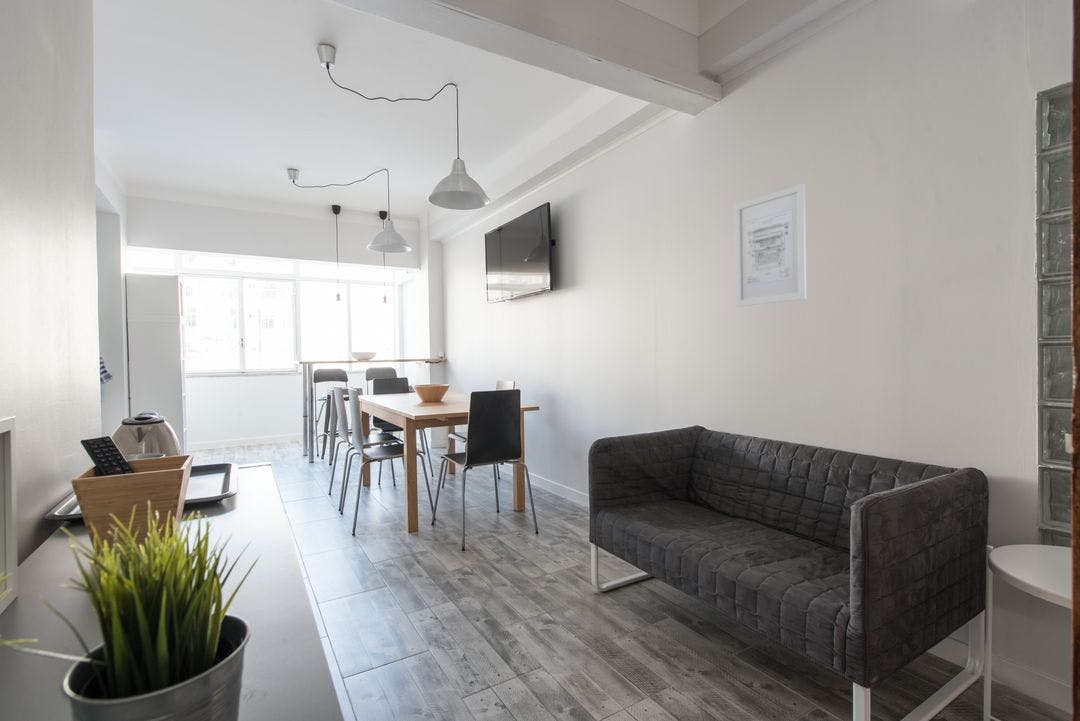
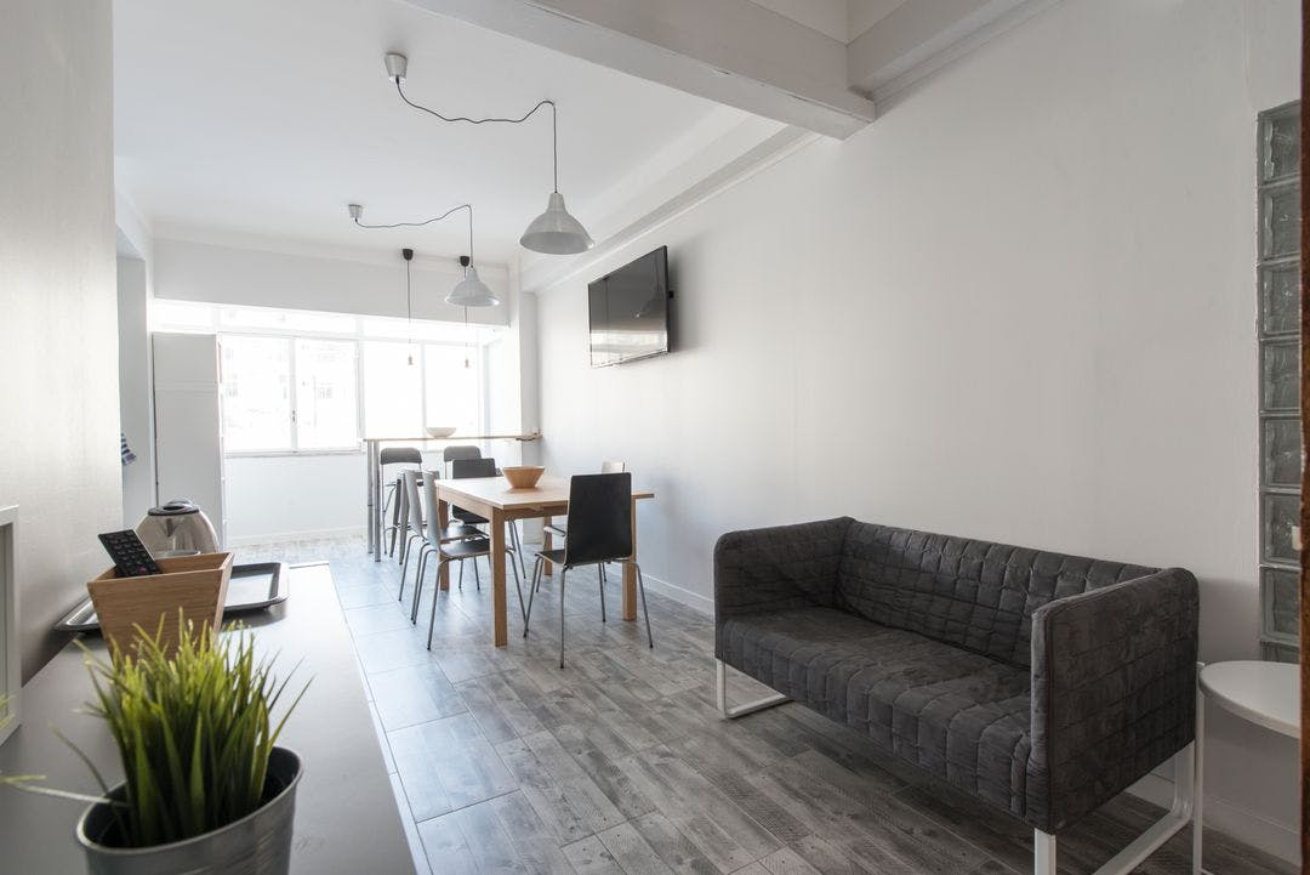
- wall art [733,182,807,308]
